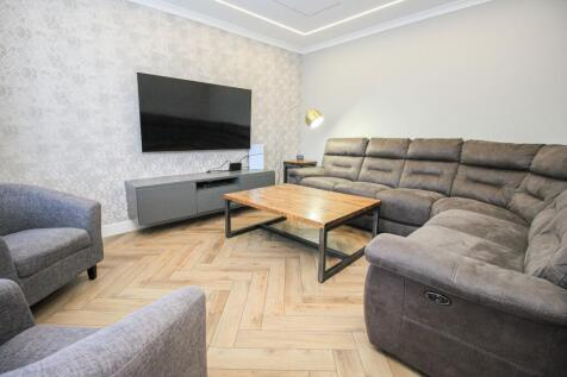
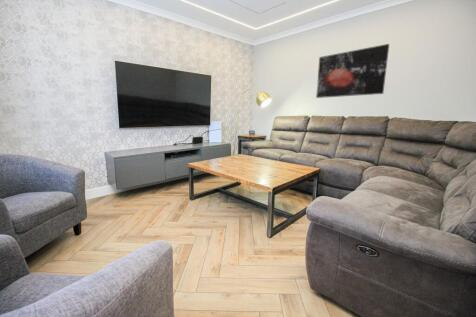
+ wall art [315,43,390,99]
